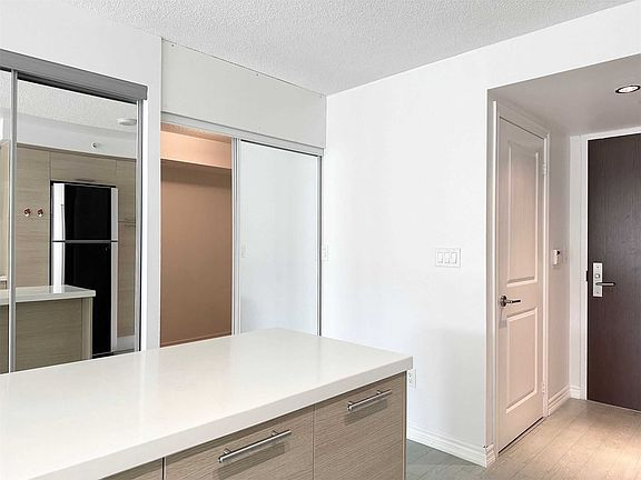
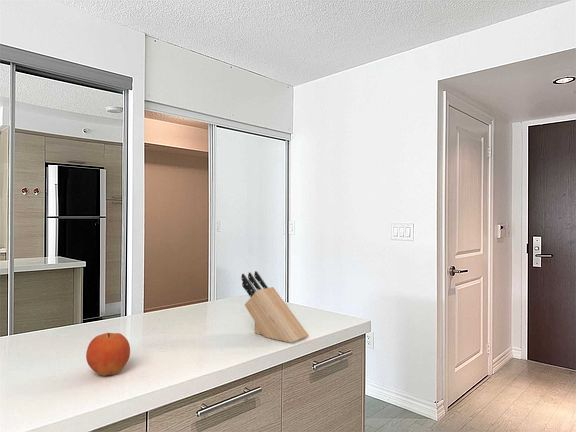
+ fruit [85,332,131,376]
+ knife block [240,270,310,344]
